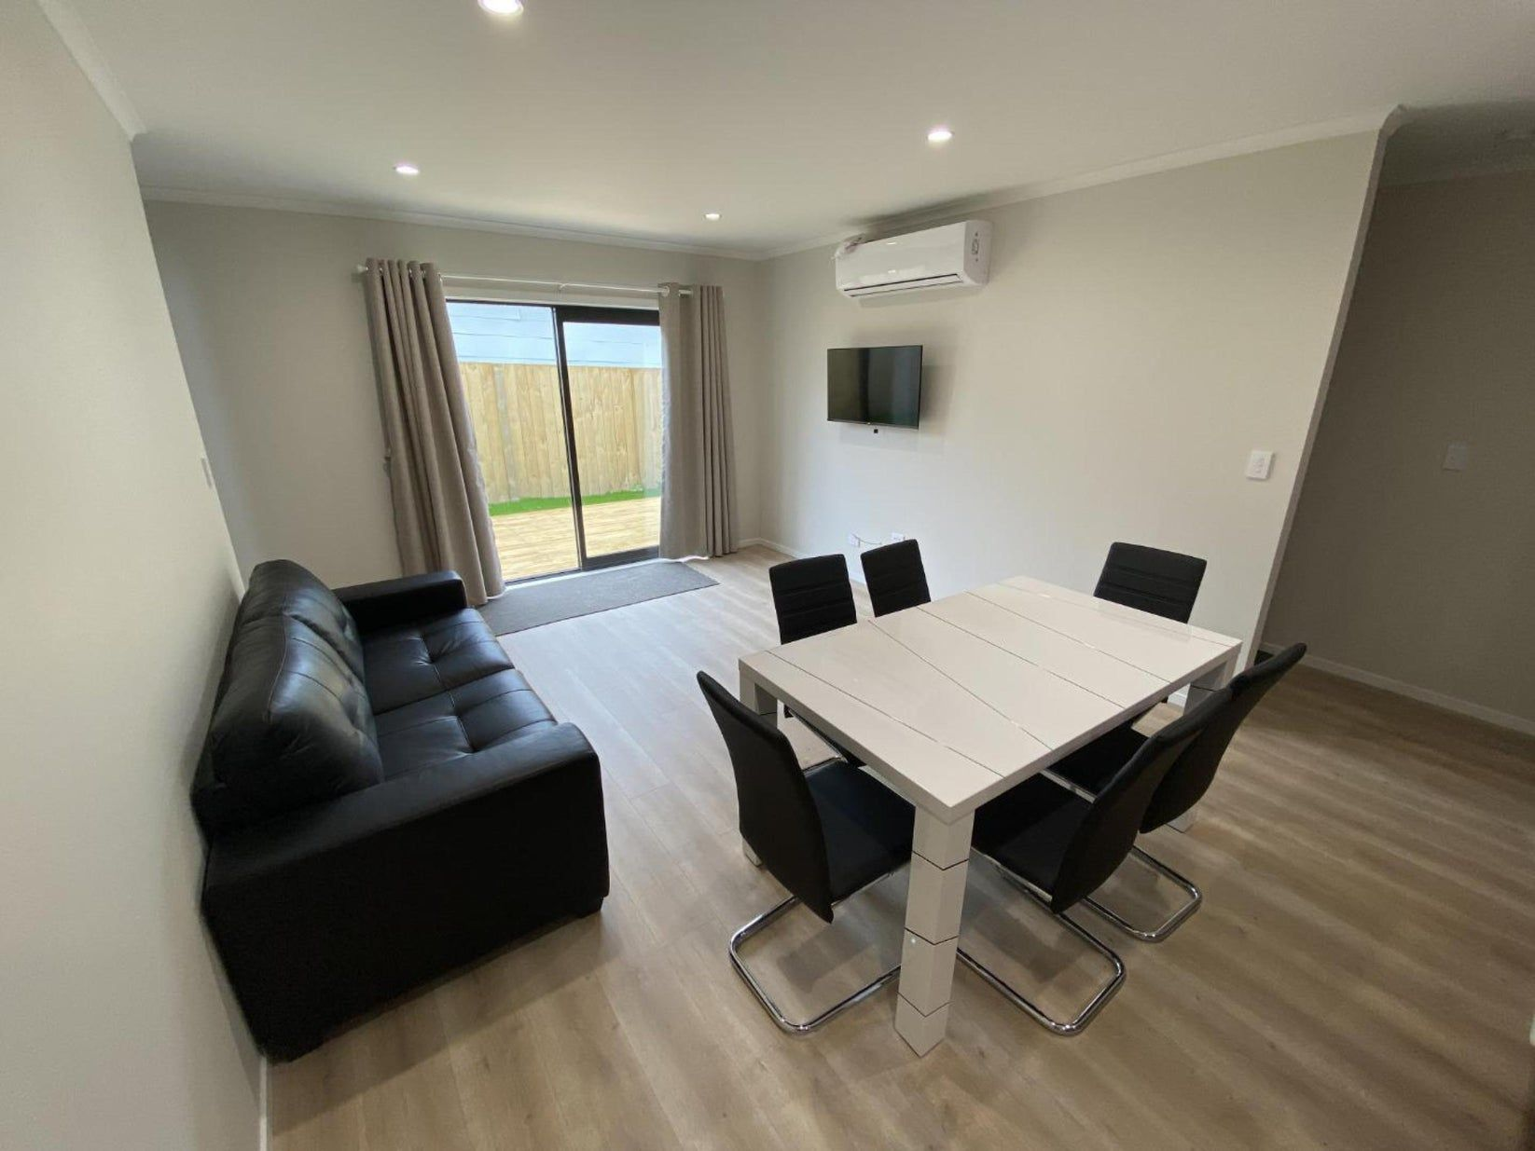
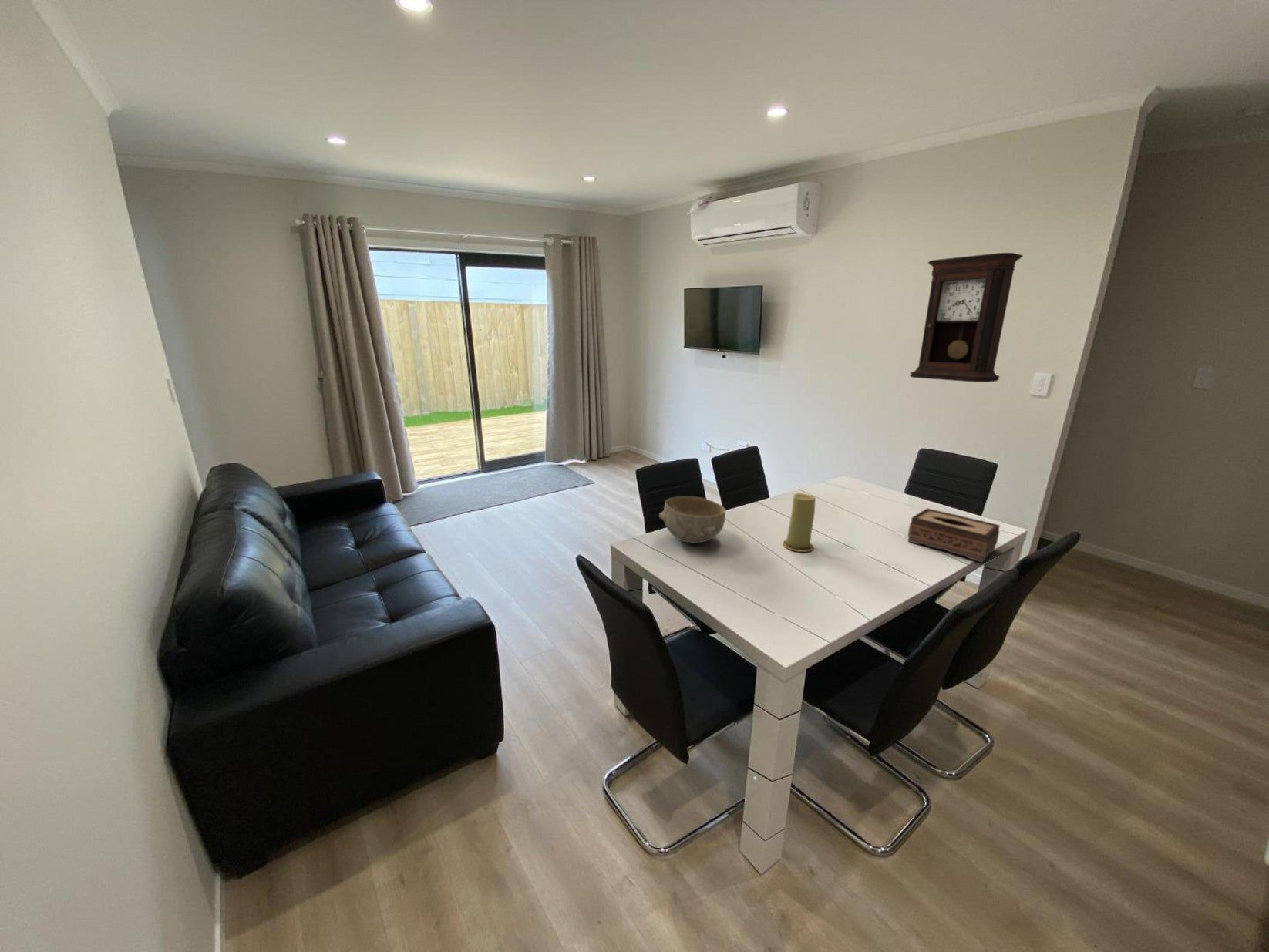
+ tissue box [907,507,1001,563]
+ candle [782,493,816,553]
+ bowl [658,496,726,543]
+ pendulum clock [909,252,1024,383]
